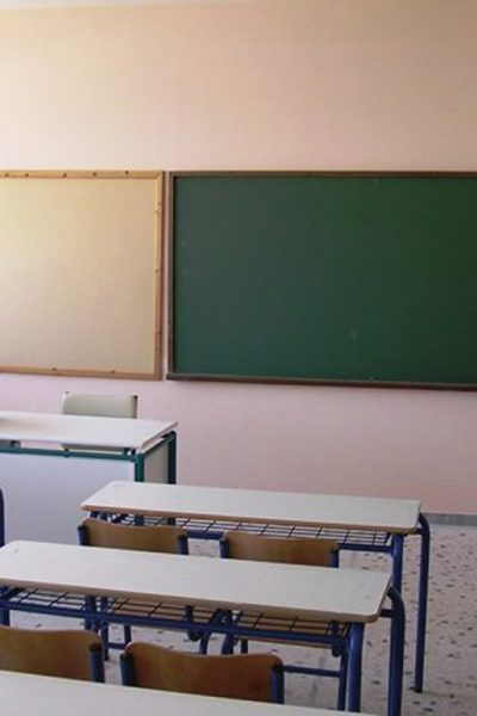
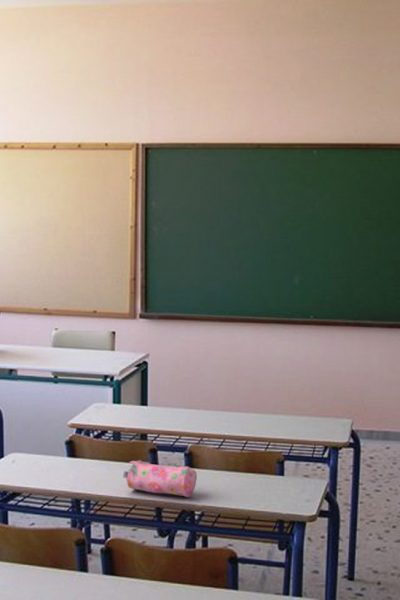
+ pencil case [122,459,198,498]
